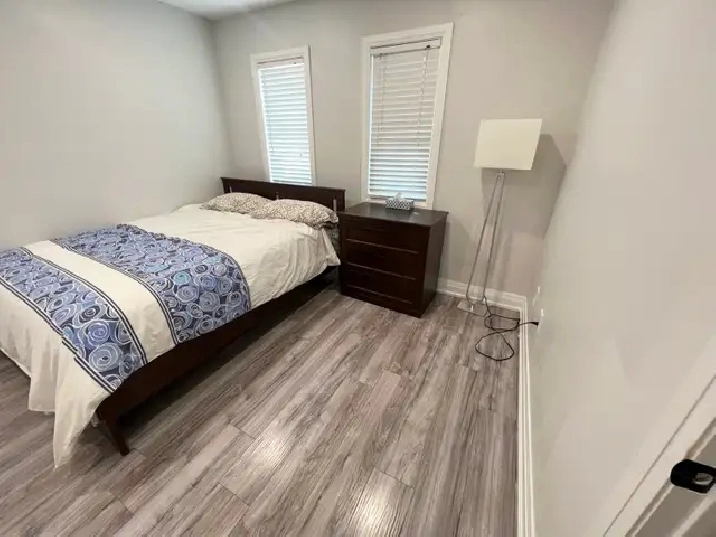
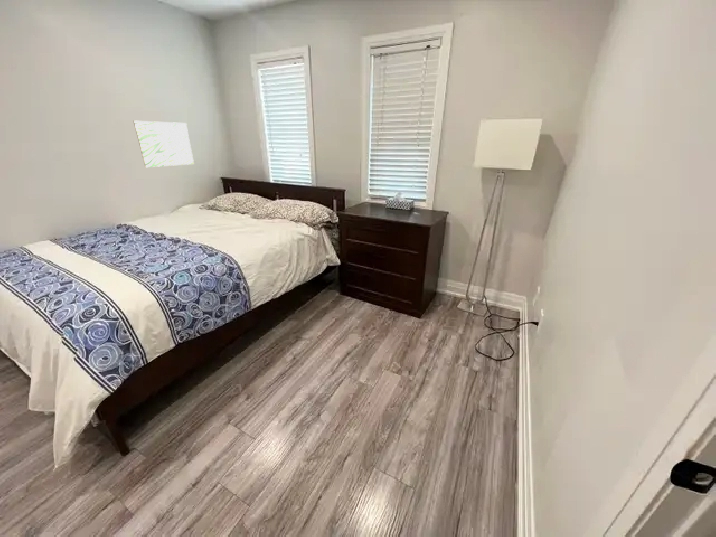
+ wall art [132,120,195,168]
